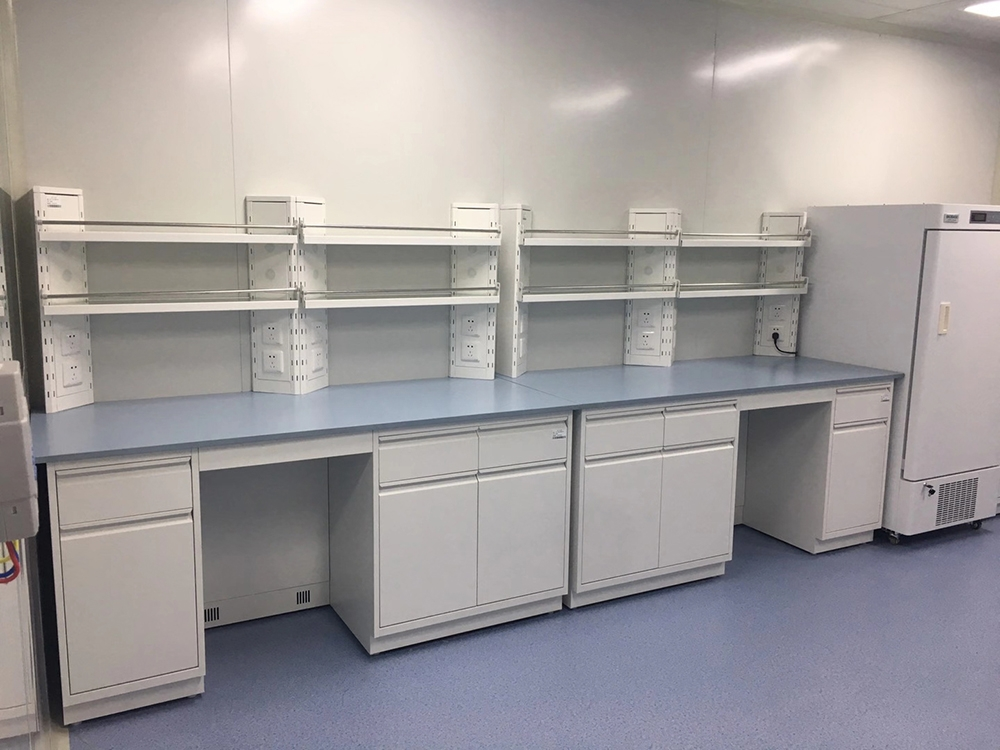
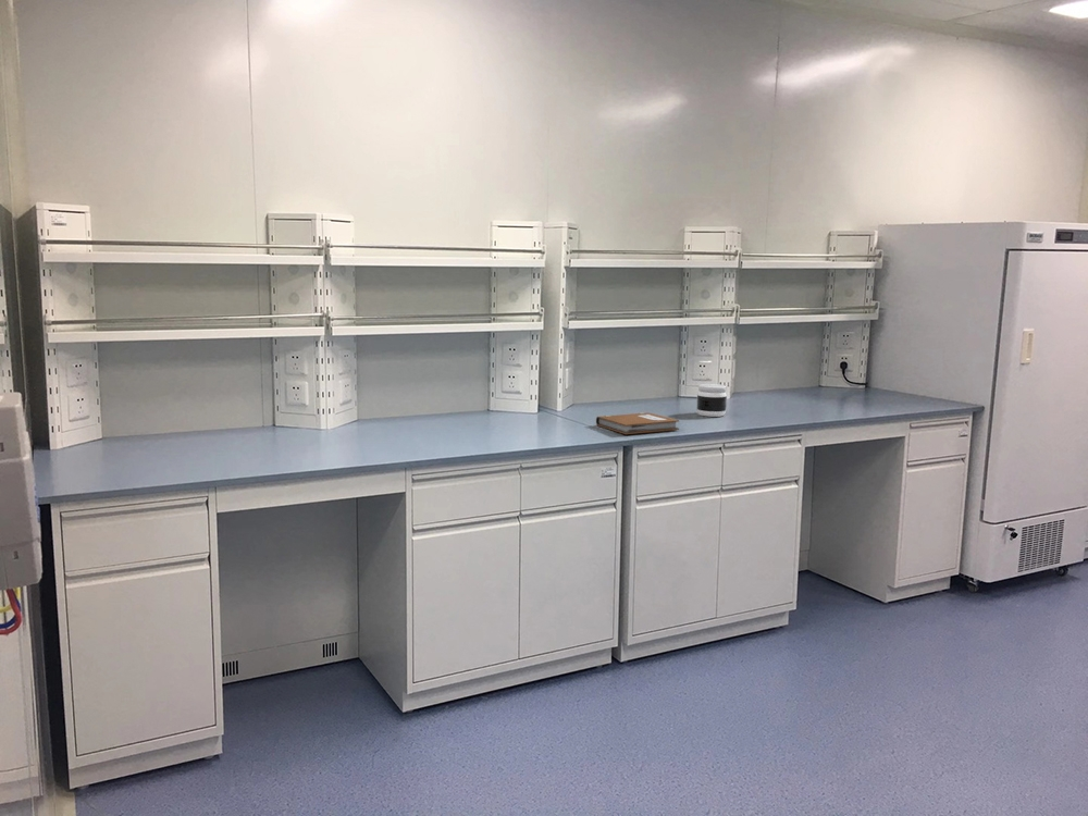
+ notebook [595,411,680,435]
+ jar [695,383,728,418]
